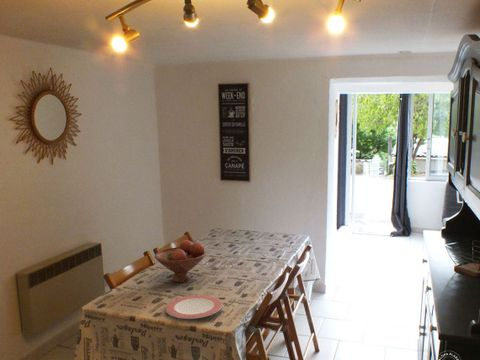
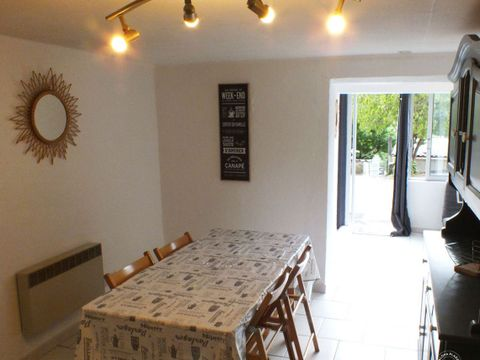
- plate [165,294,223,320]
- fruit bowl [154,239,207,283]
